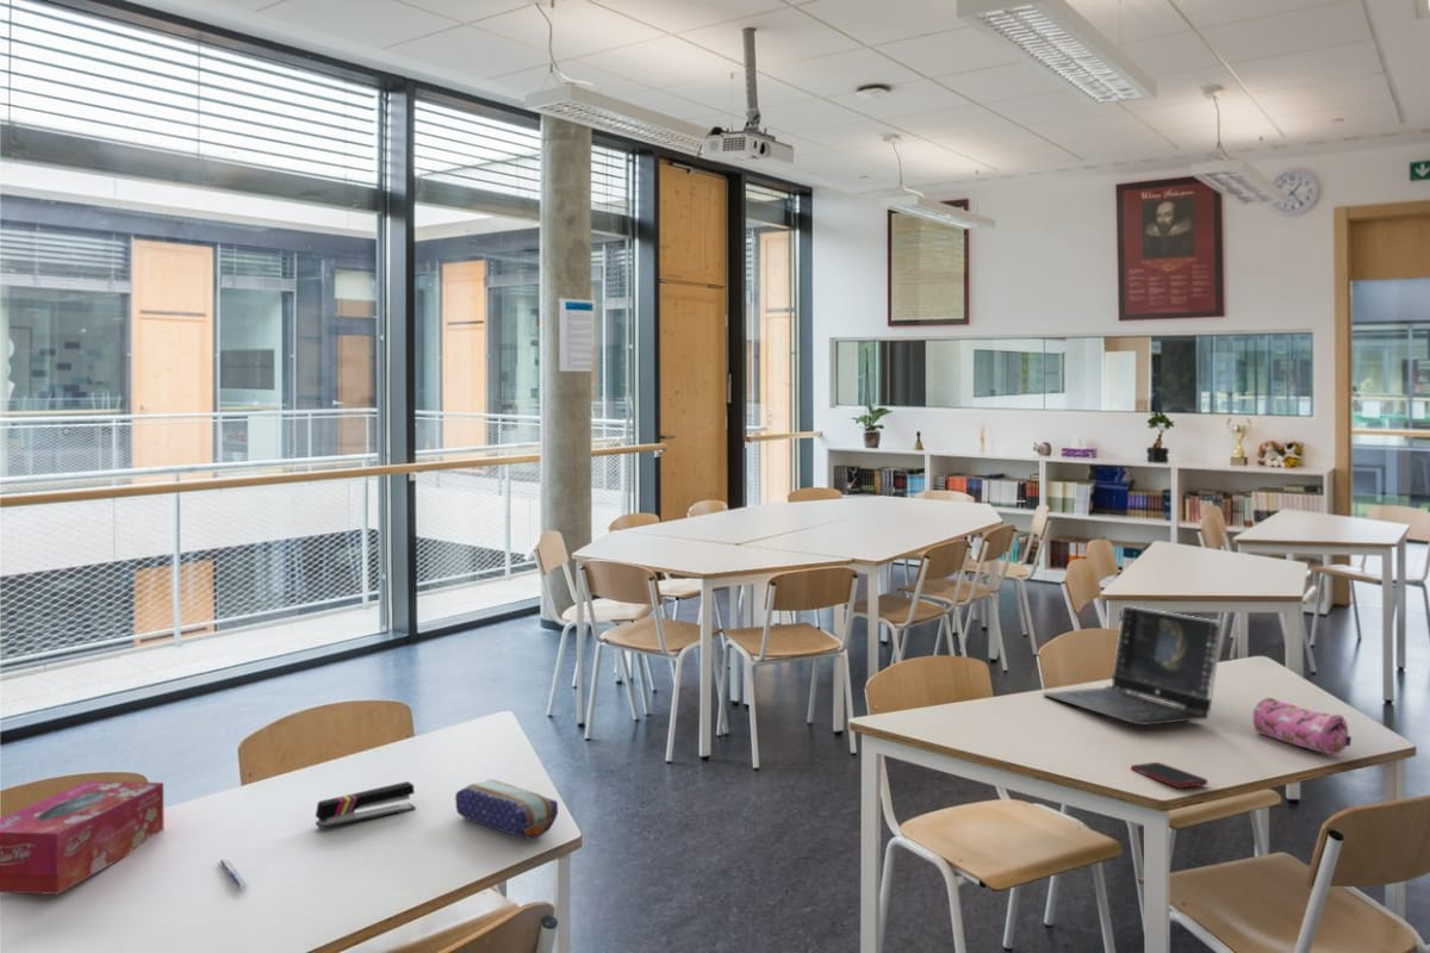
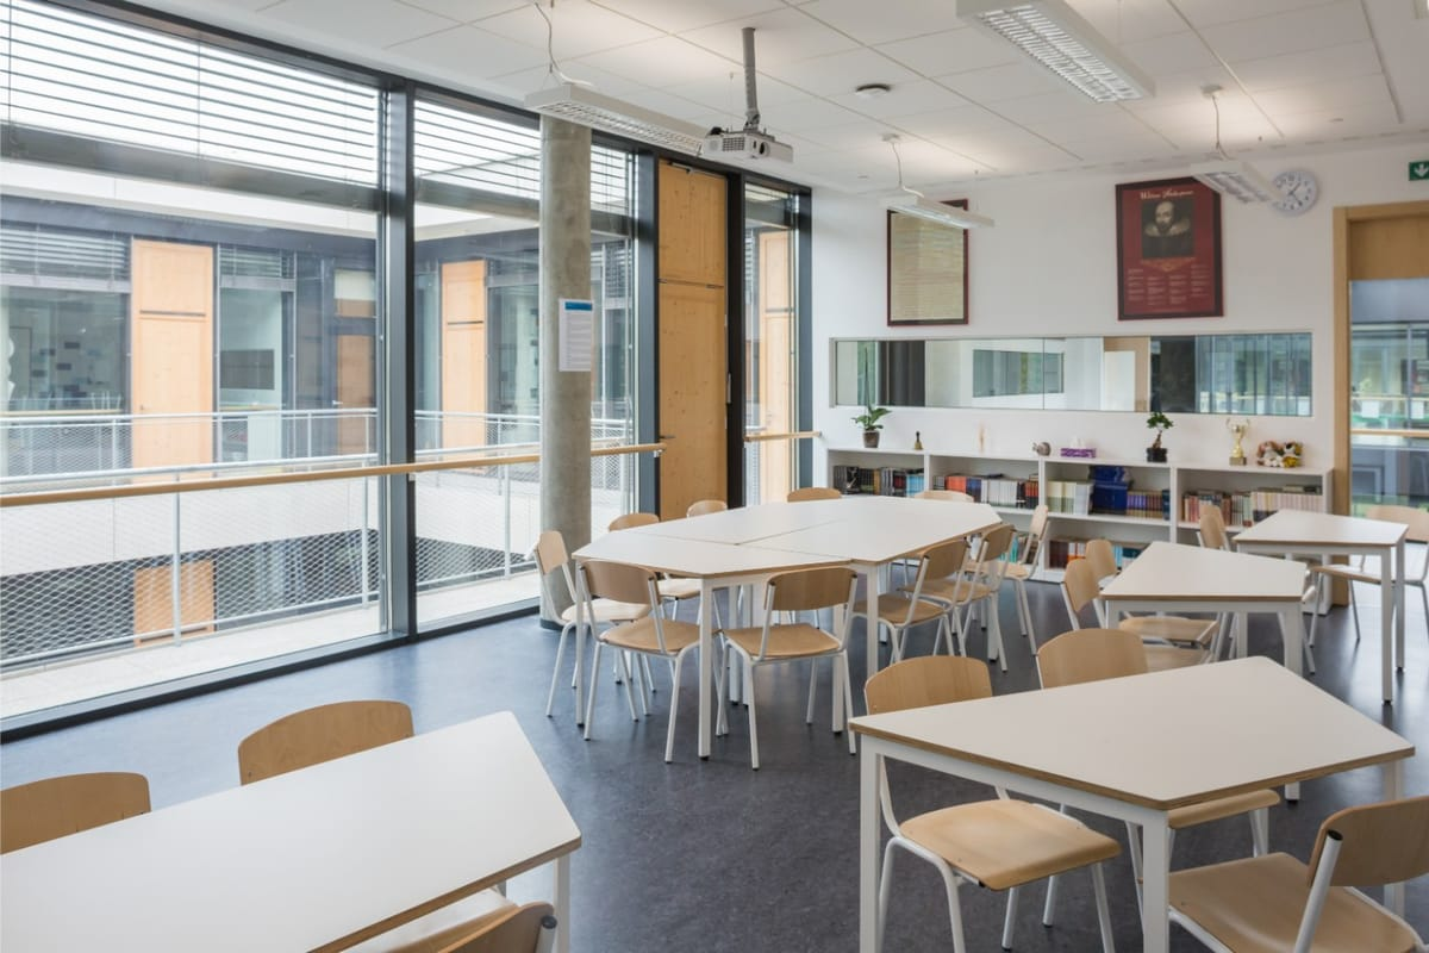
- stapler [315,780,417,830]
- cell phone [1130,761,1208,789]
- tissue box [0,780,164,896]
- pencil case [1252,697,1353,755]
- pen [217,858,249,890]
- pencil case [454,778,559,840]
- laptop computer [1042,604,1224,725]
